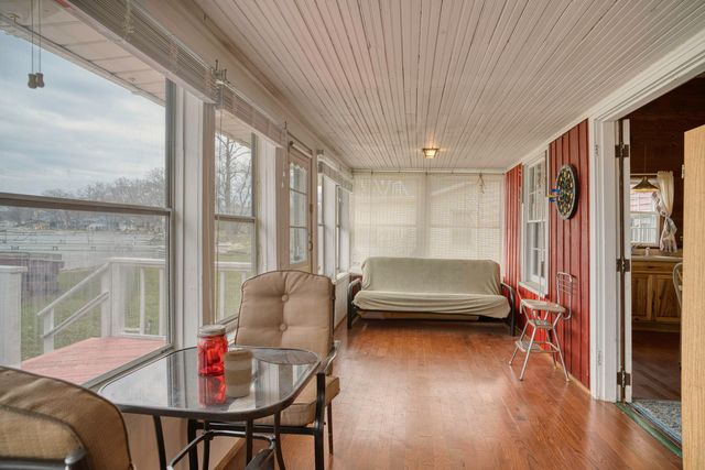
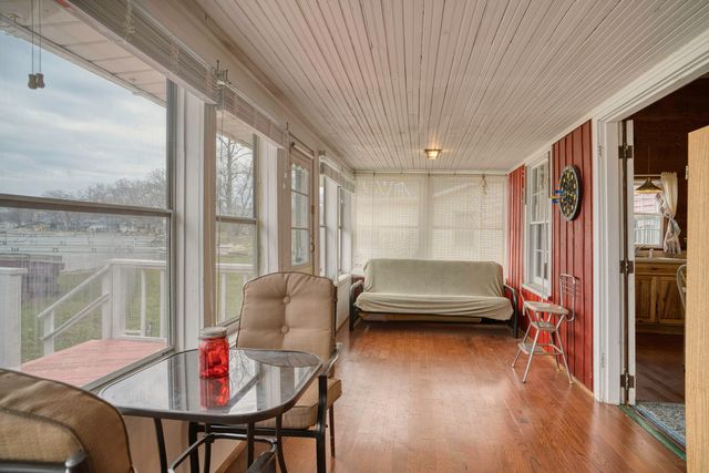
- coffee cup [221,348,256,398]
